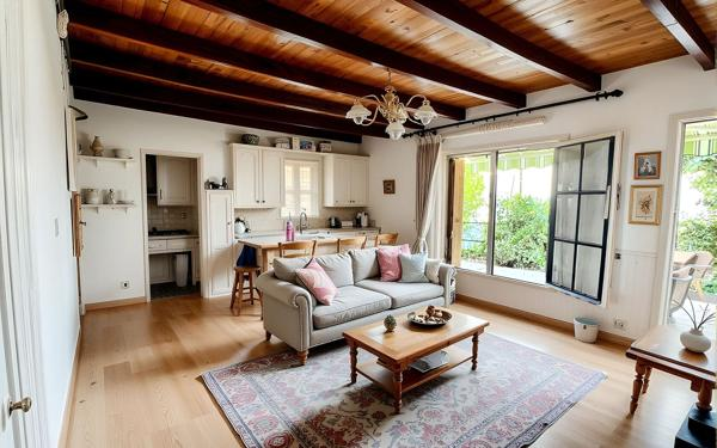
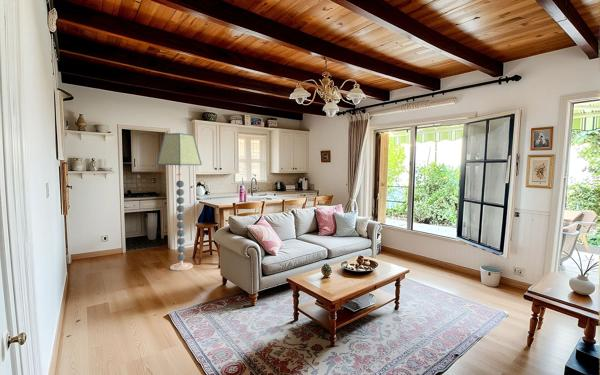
+ floor lamp [156,132,203,272]
